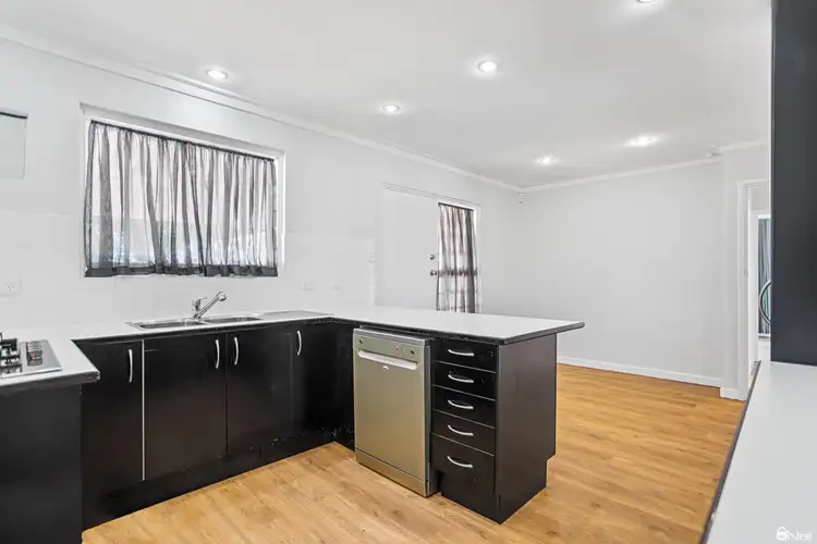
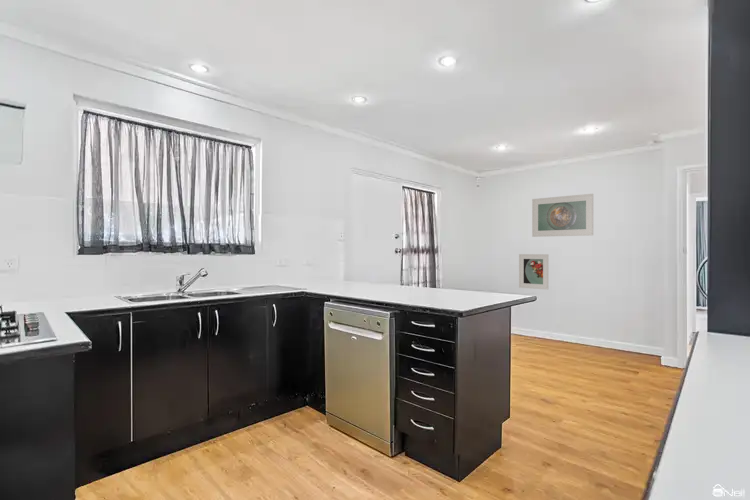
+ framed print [531,193,594,238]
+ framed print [518,253,549,291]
